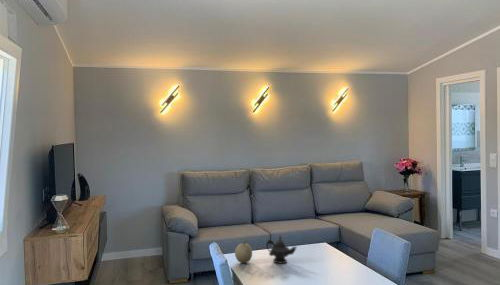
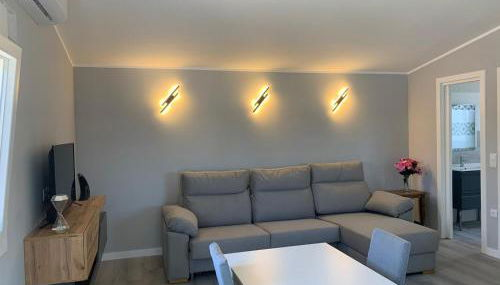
- teapot [265,235,298,265]
- fruit [234,235,254,264]
